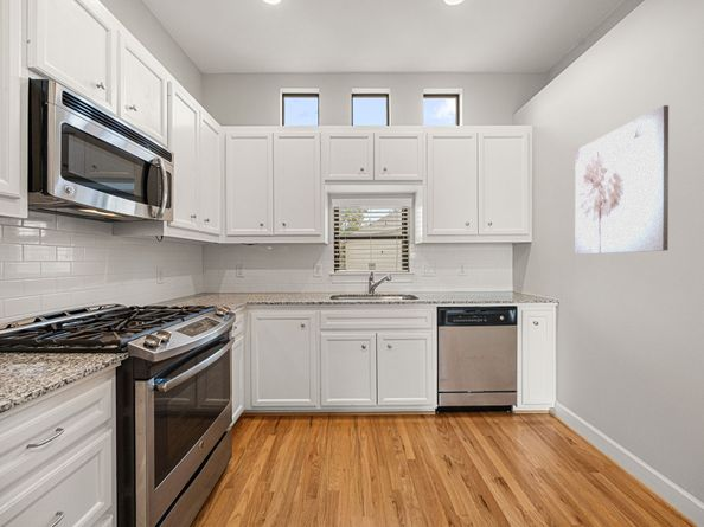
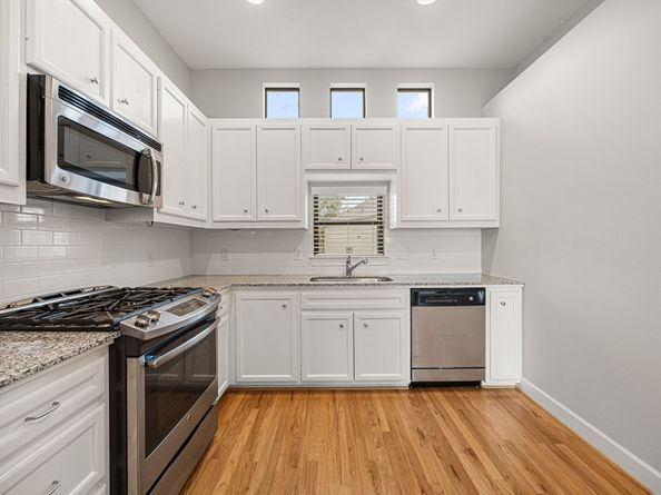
- wall art [574,104,670,256]
